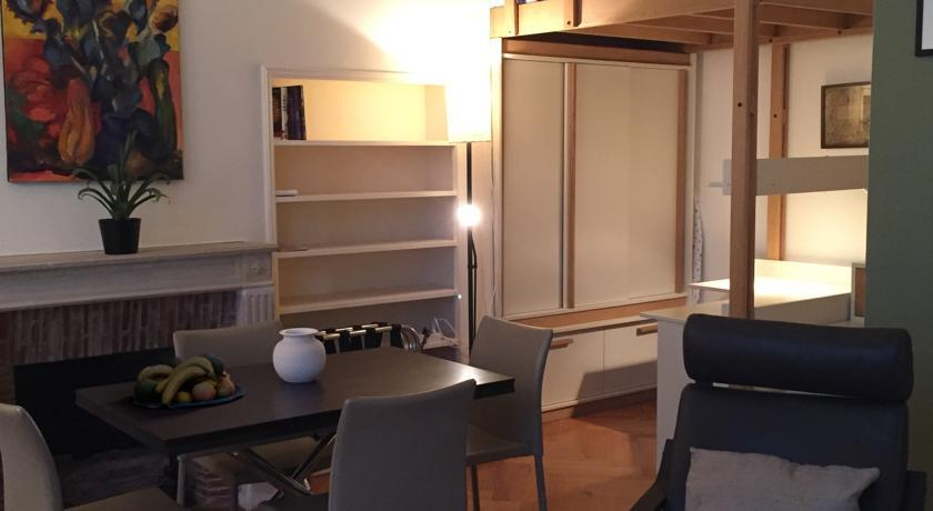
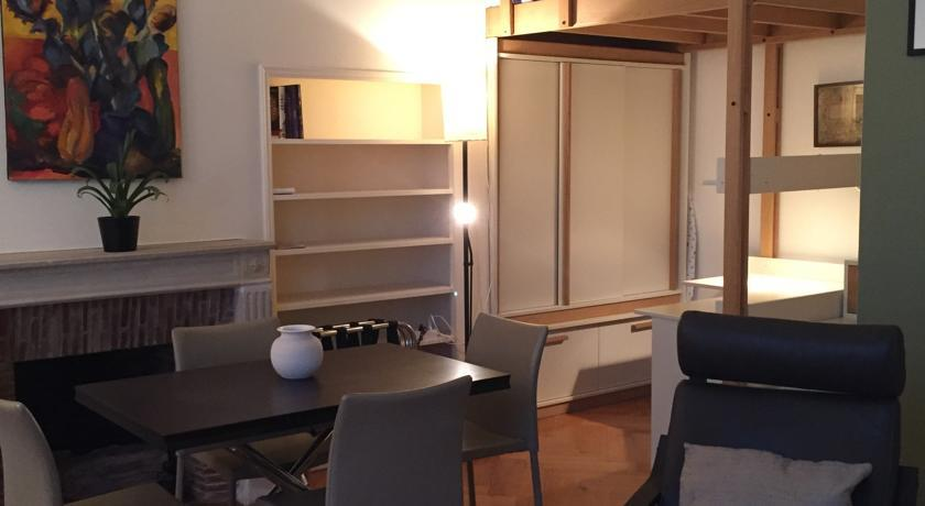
- fruit bowl [132,351,248,410]
